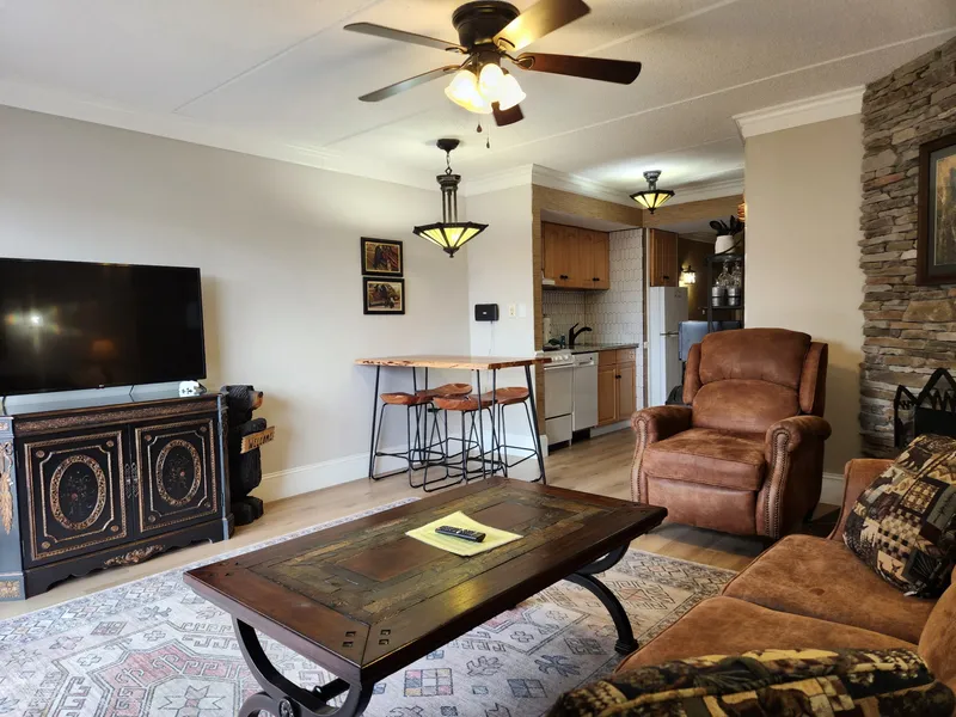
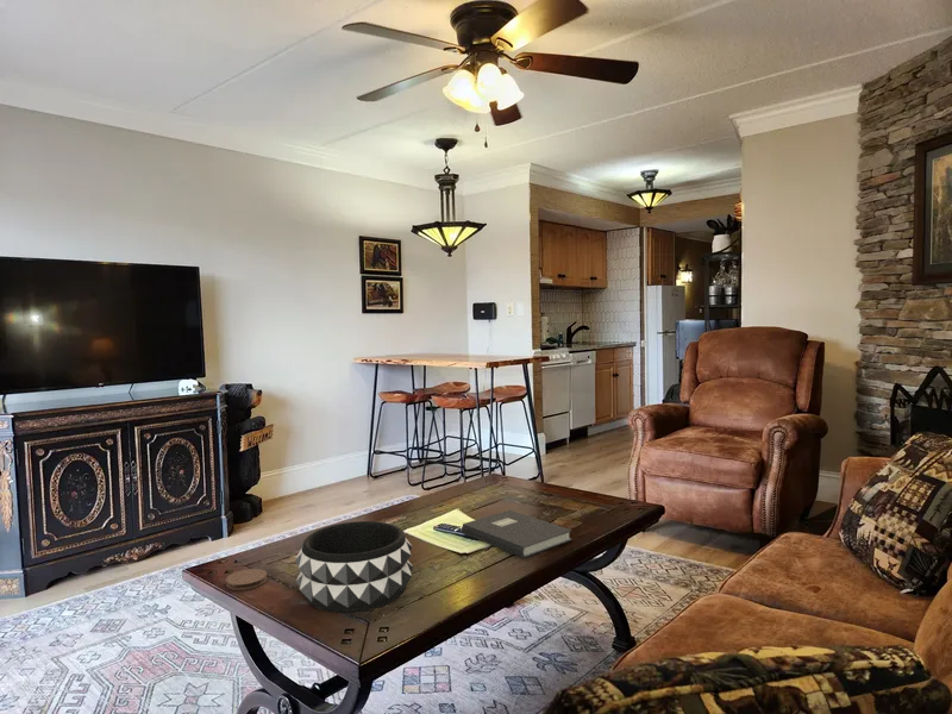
+ coaster [225,568,268,591]
+ book [461,509,574,558]
+ decorative bowl [294,520,414,614]
